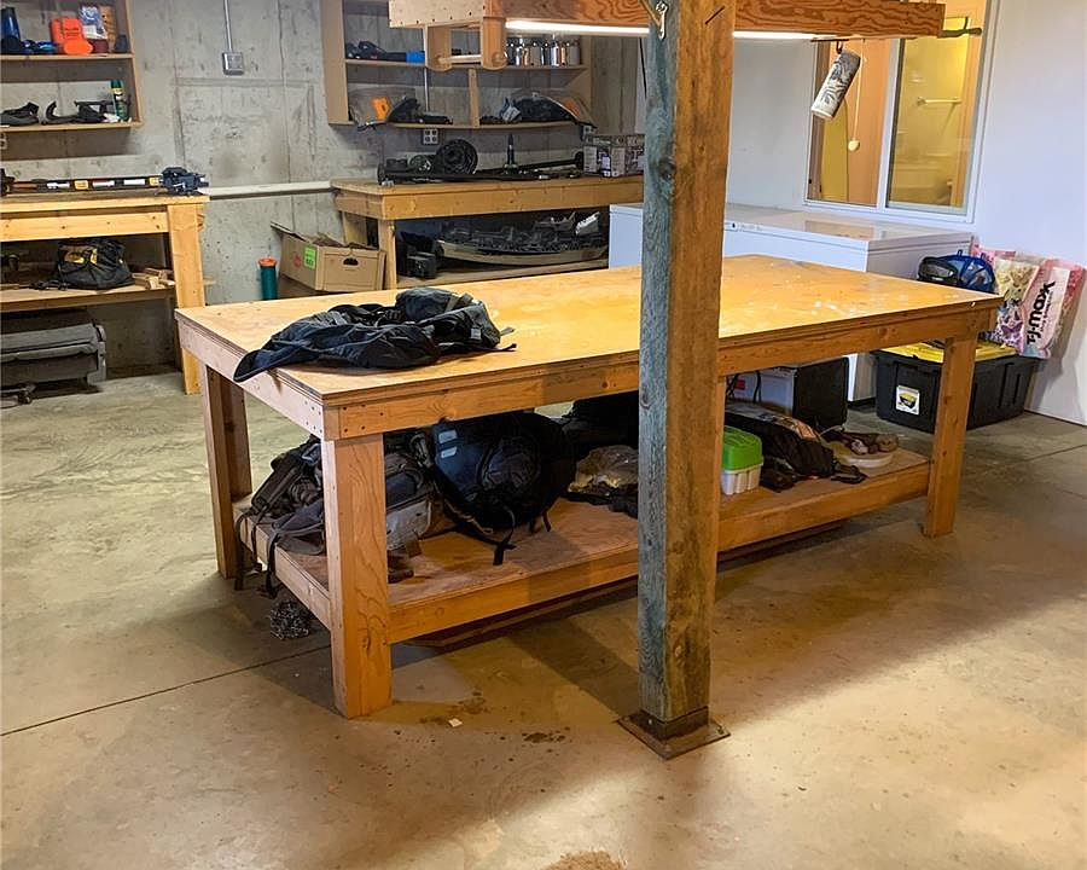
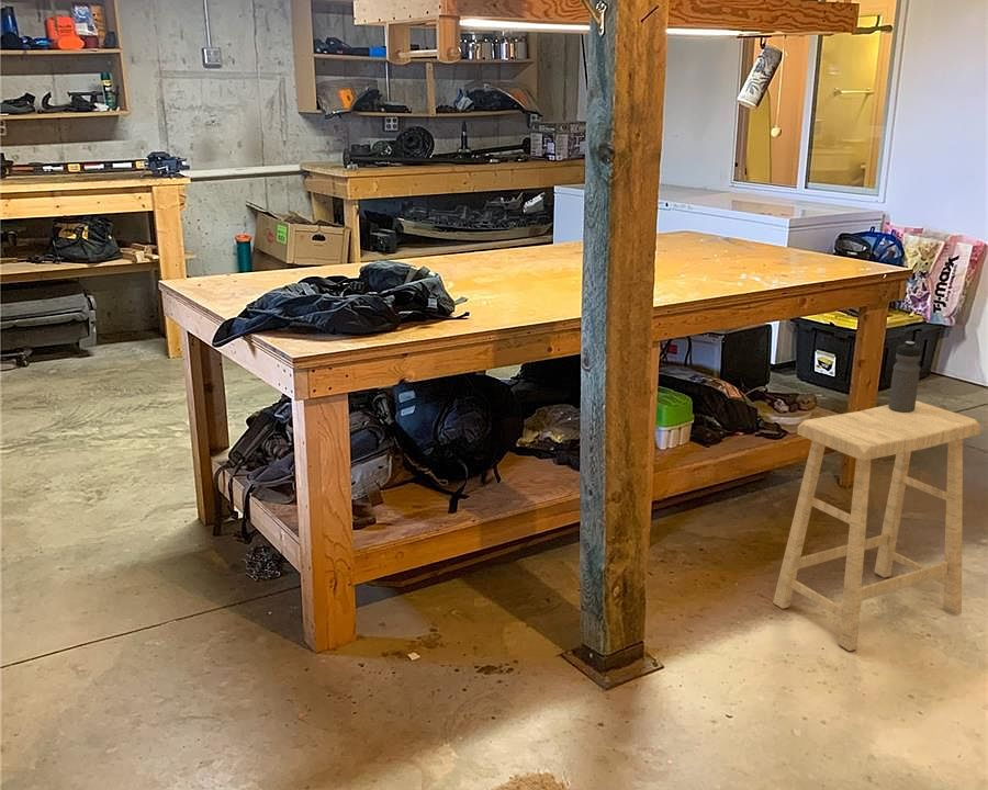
+ water bottle [887,340,922,413]
+ stool [772,399,981,652]
